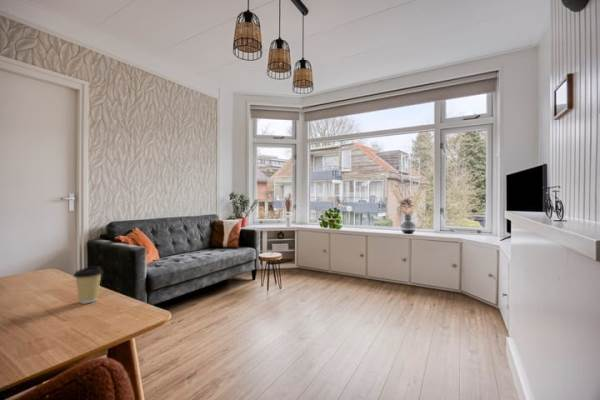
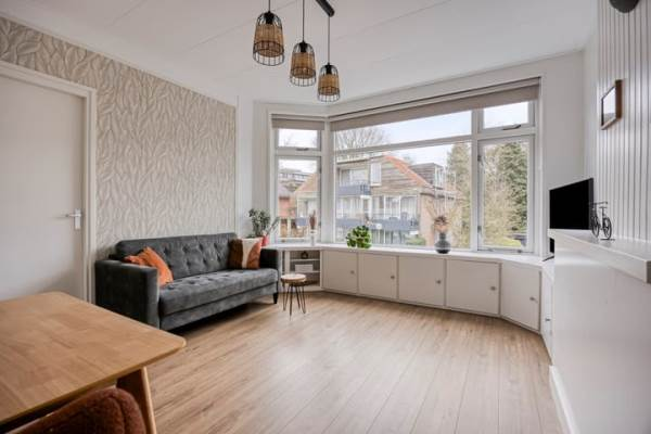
- coffee cup [72,265,104,304]
